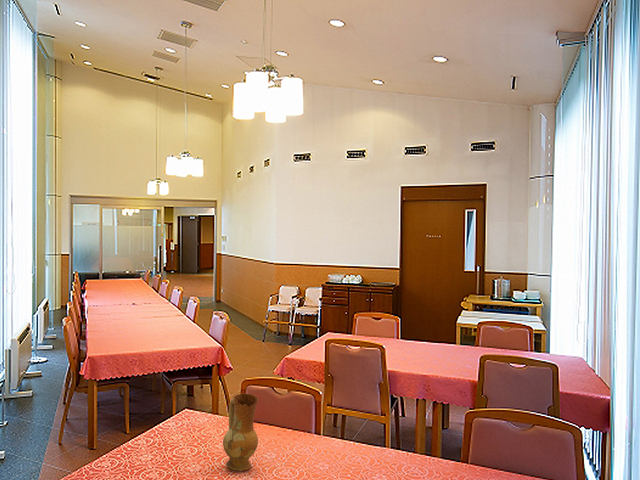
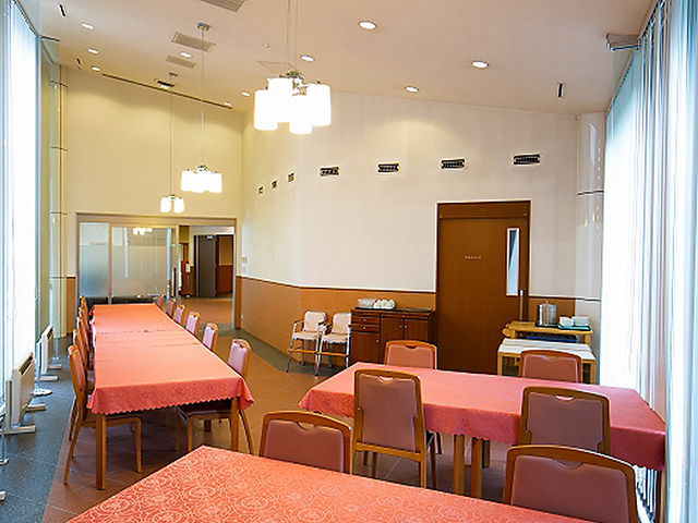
- ceramic jug [222,392,259,472]
